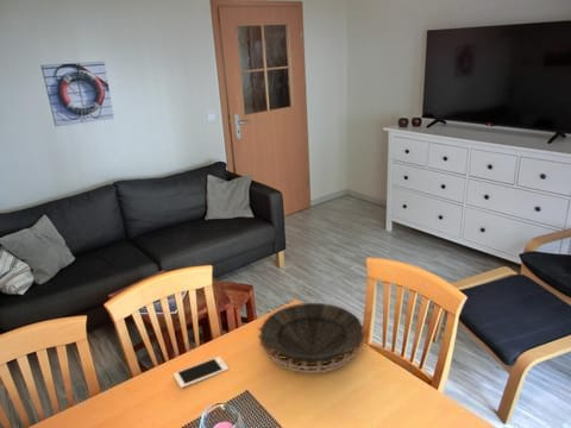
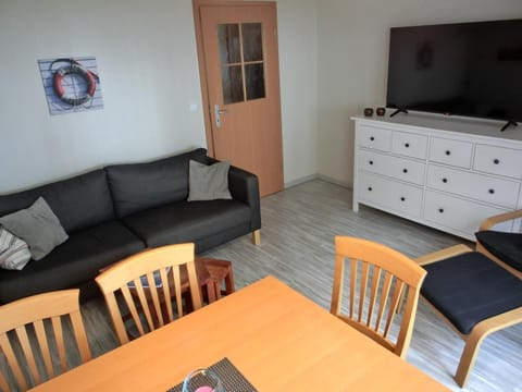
- decorative bowl [256,302,366,373]
- cell phone [172,355,230,389]
